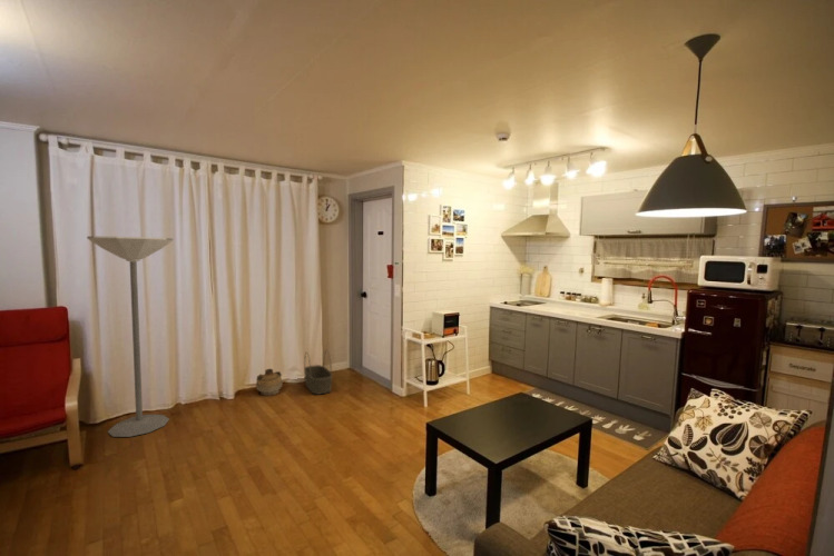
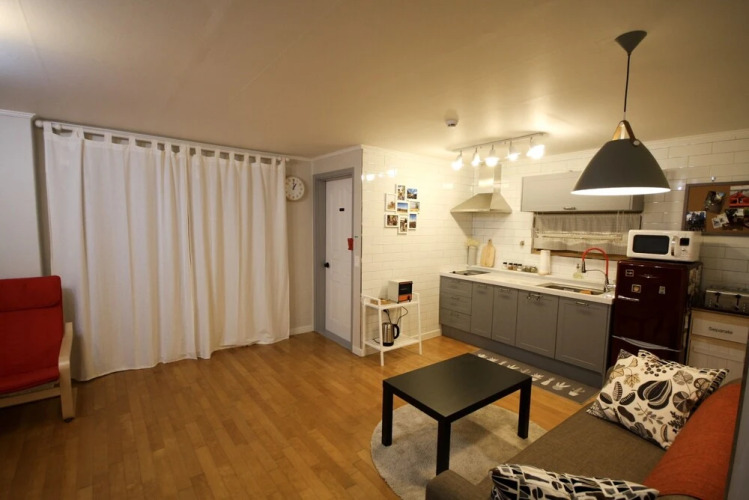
- floor lamp [86,235,174,438]
- ceramic jug [255,368,284,397]
- basket [303,349,333,396]
